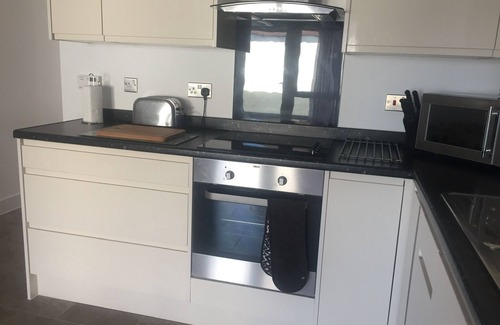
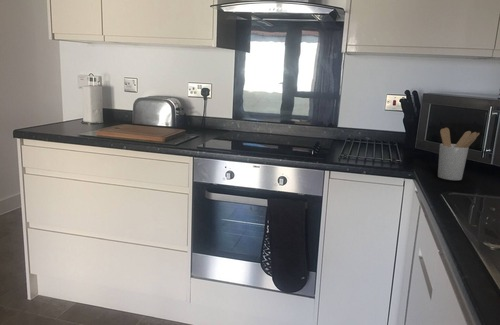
+ utensil holder [437,127,481,181]
